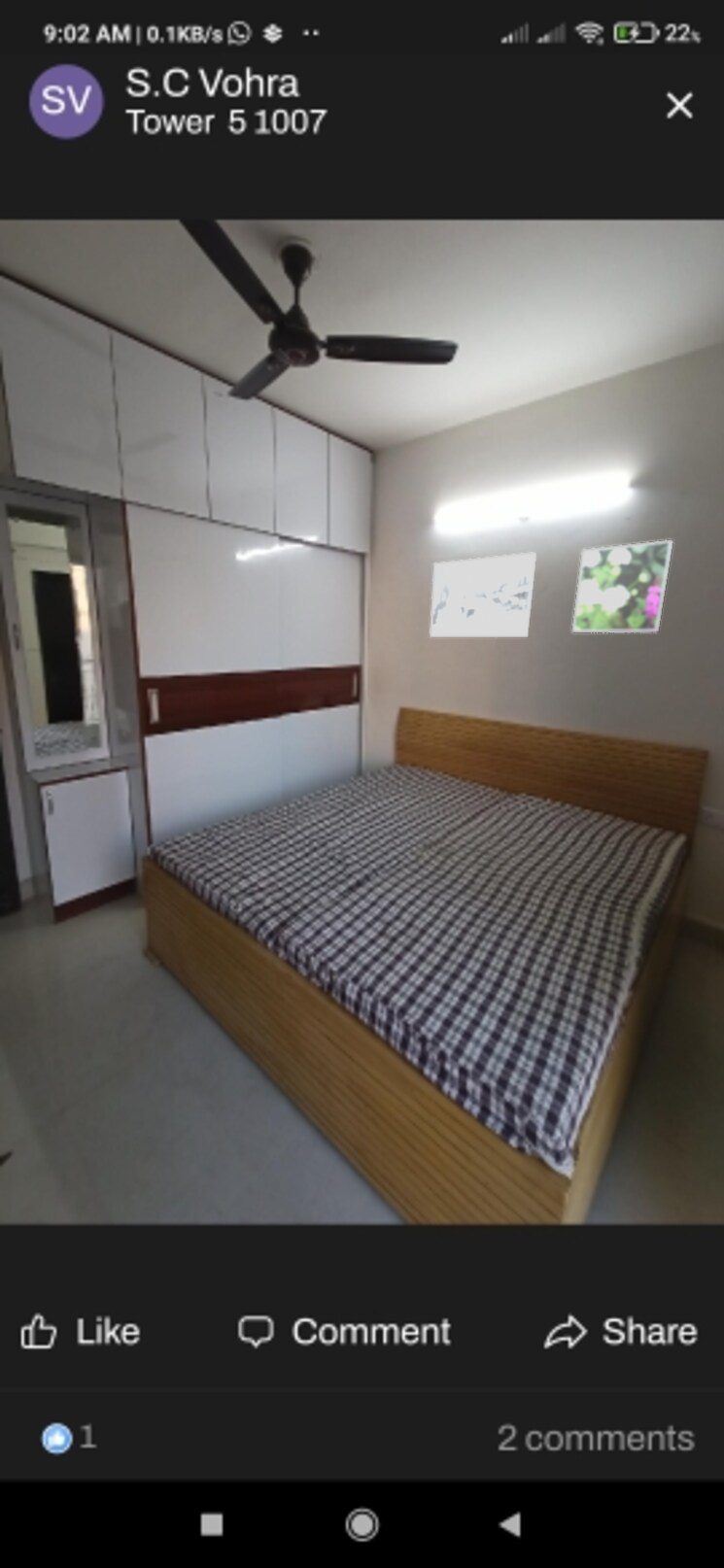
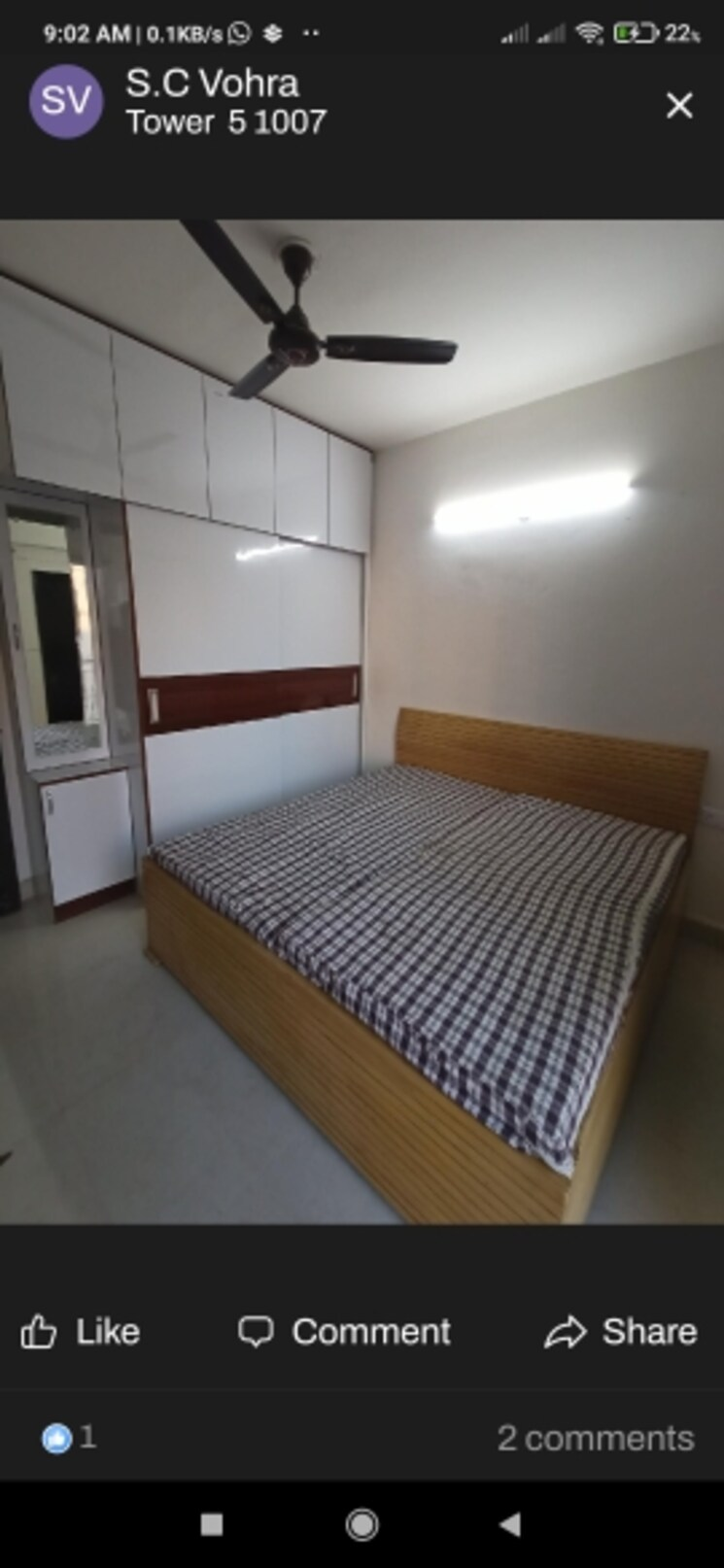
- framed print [571,539,674,633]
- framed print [429,551,537,638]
